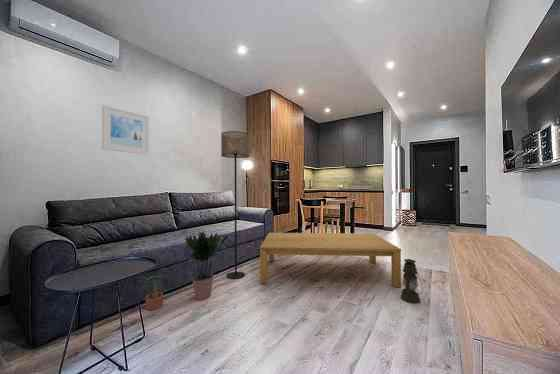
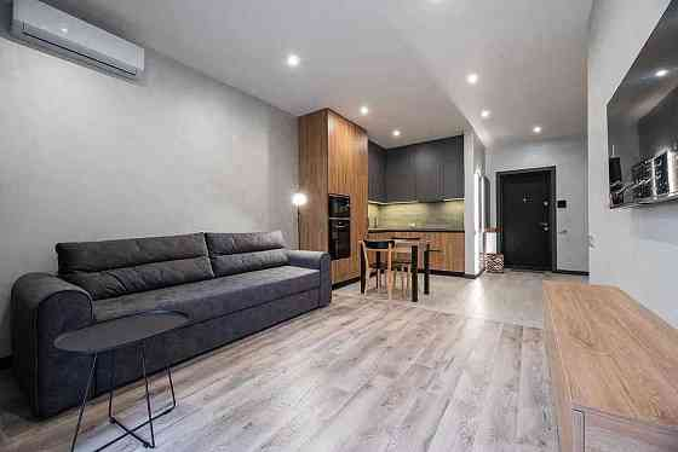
- potted plant [184,230,229,301]
- floor lamp [220,130,250,280]
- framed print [101,104,150,156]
- coffee table [259,232,402,288]
- potted plant [145,275,164,311]
- lantern [400,258,424,304]
